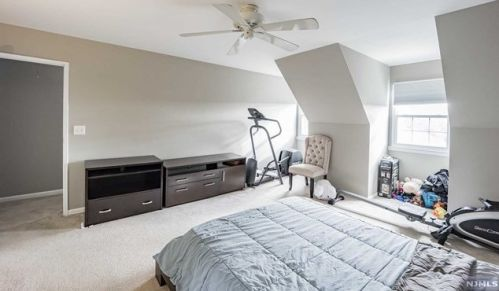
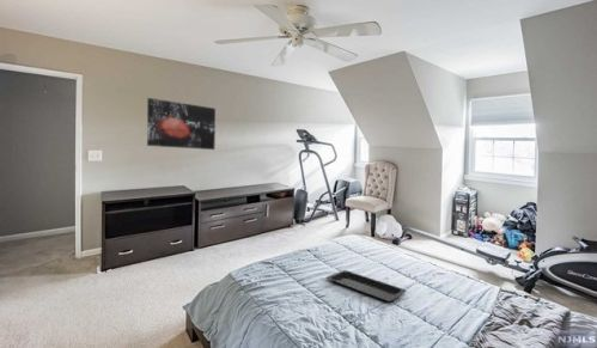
+ wall art [146,97,217,151]
+ serving tray [325,269,408,303]
